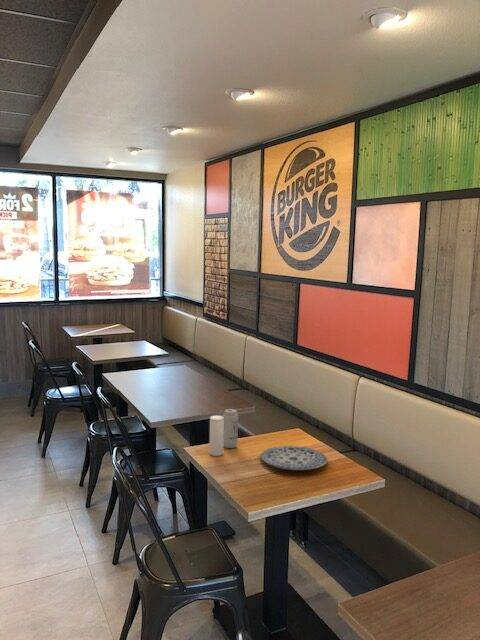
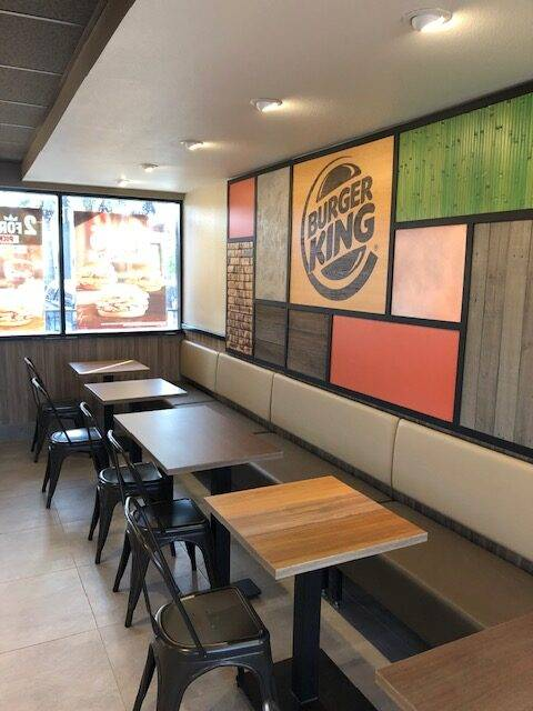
- plate [260,445,328,471]
- beverage can [208,408,239,457]
